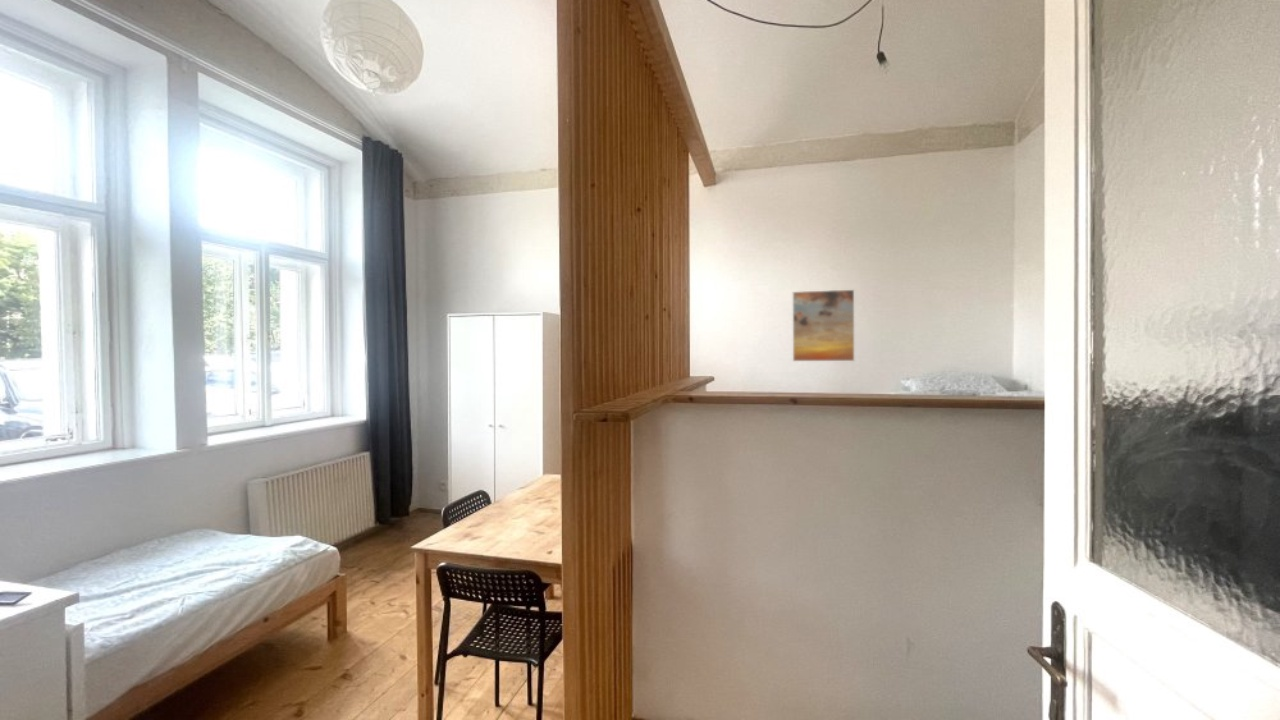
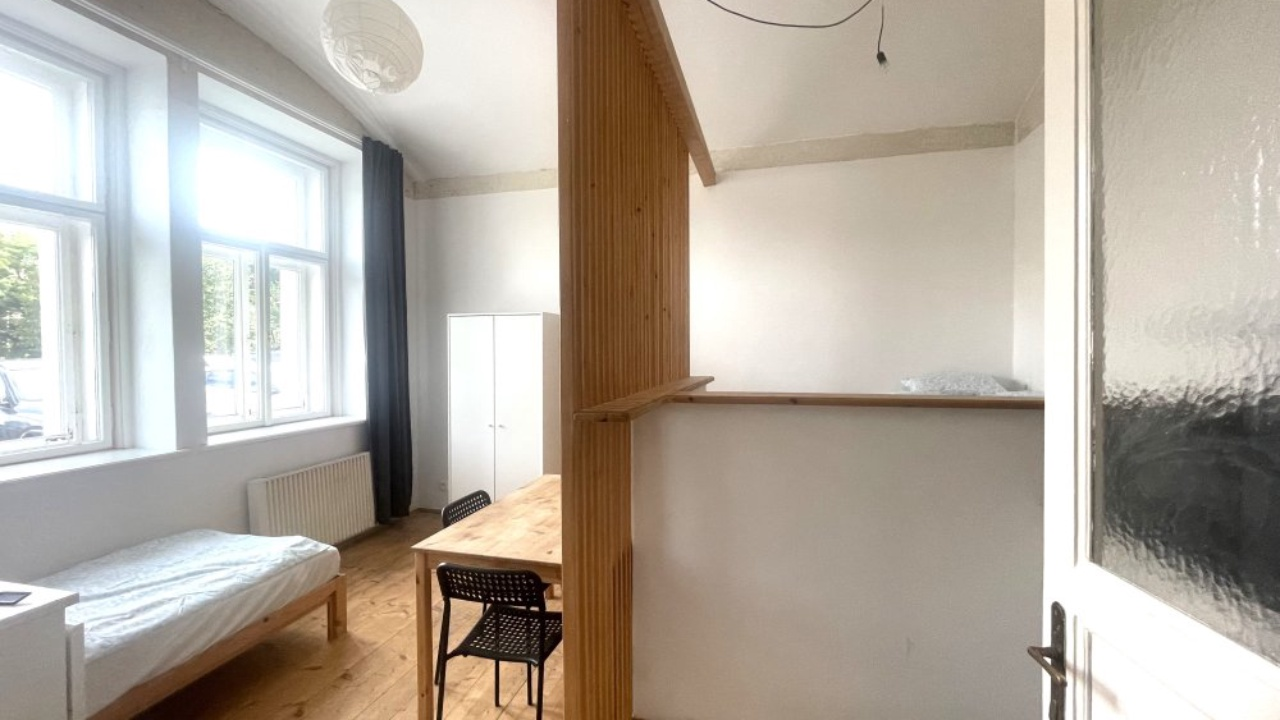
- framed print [792,289,855,362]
